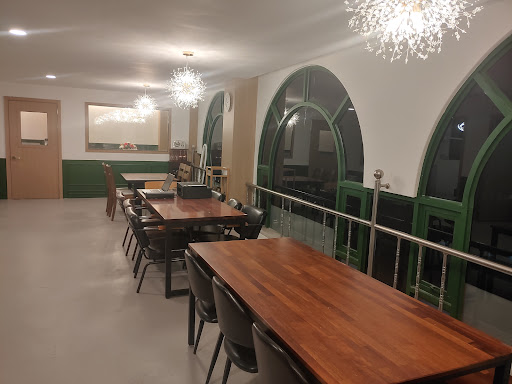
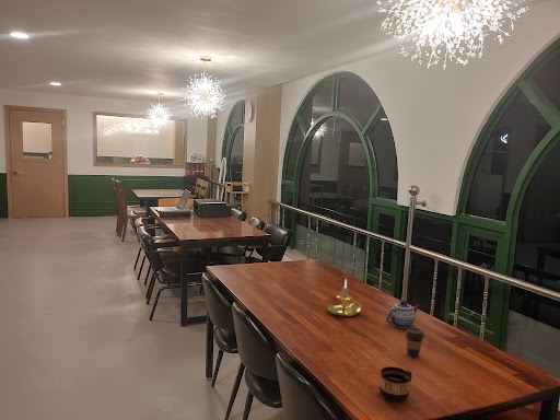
+ candle holder [327,278,365,317]
+ coffee cup [404,327,425,358]
+ cup [378,365,413,402]
+ teapot [385,300,420,329]
